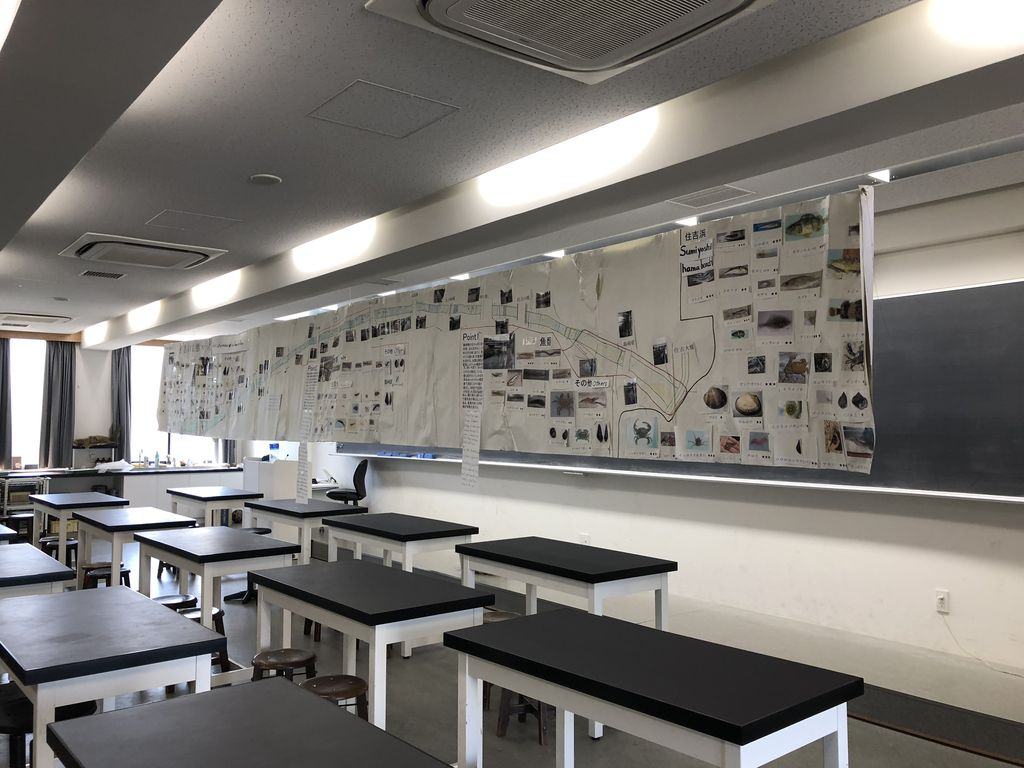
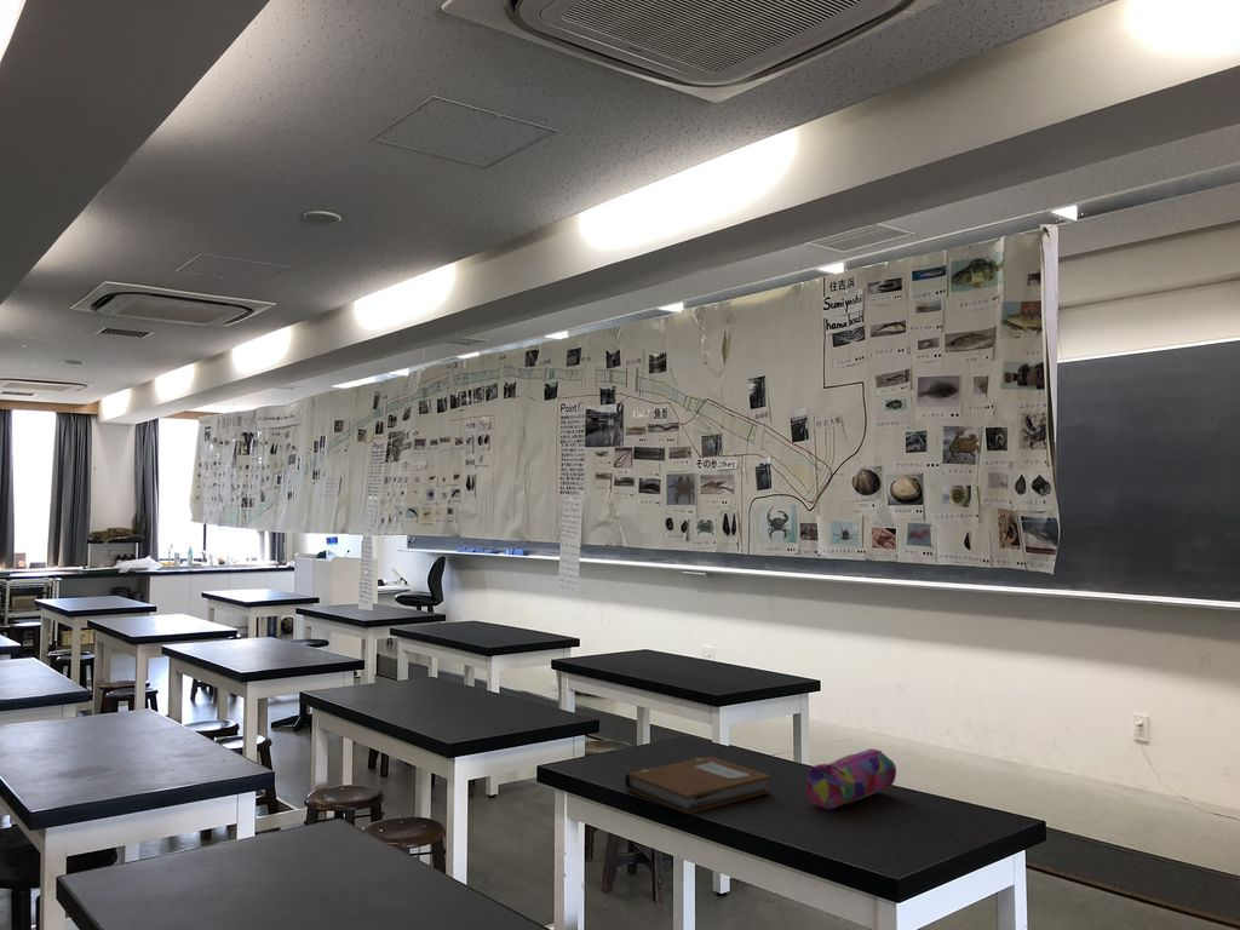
+ notebook [624,756,773,815]
+ pencil case [805,747,897,810]
